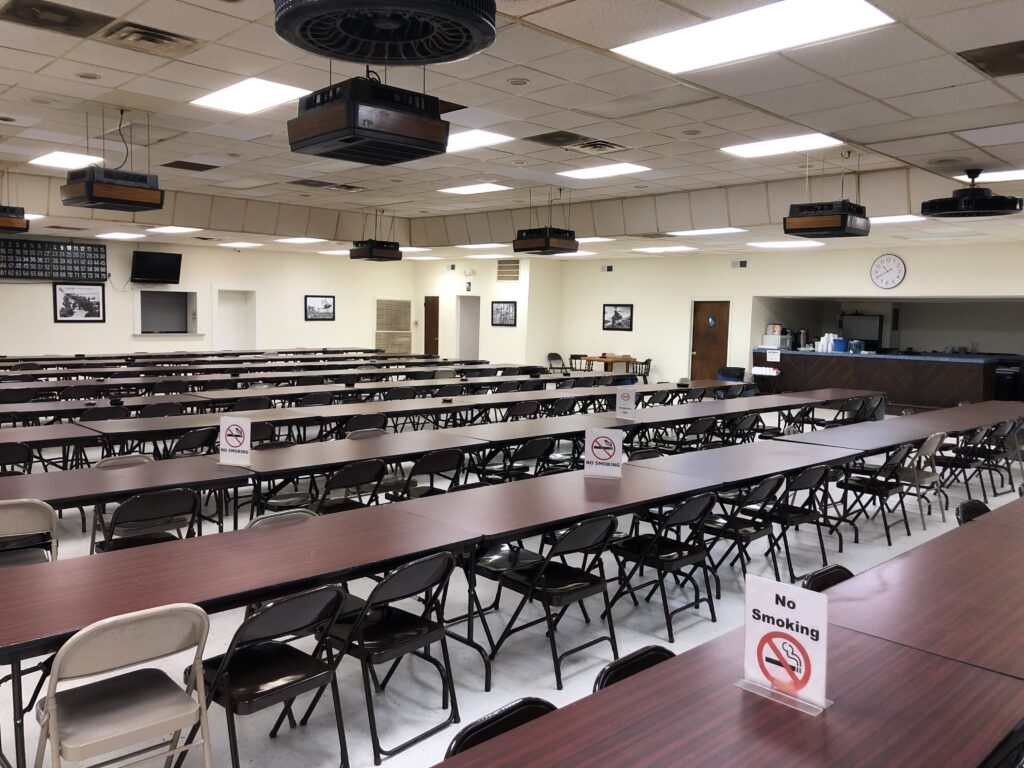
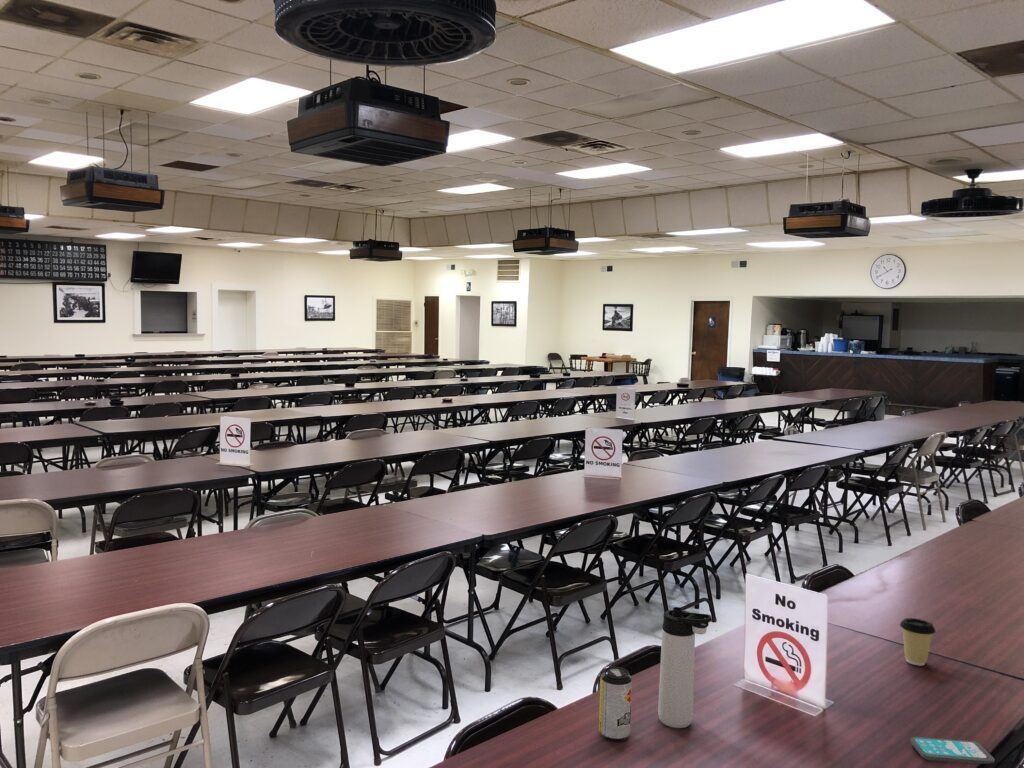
+ smartphone [909,736,996,765]
+ beverage can [598,666,633,742]
+ thermos bottle [657,606,713,729]
+ coffee cup [899,617,937,667]
